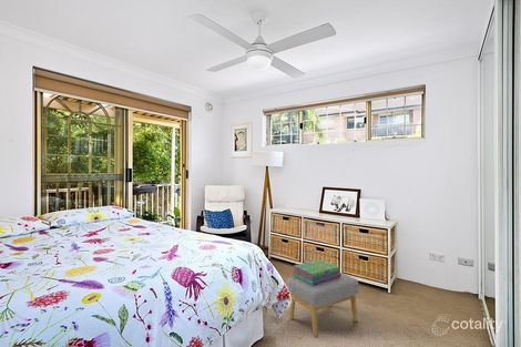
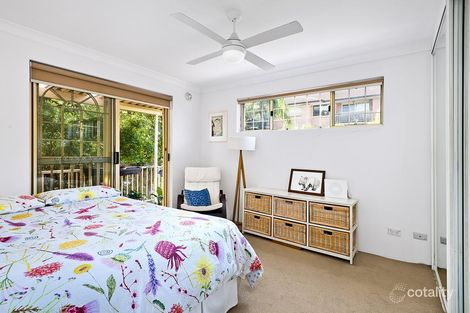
- footstool [287,272,360,339]
- stack of books [292,258,341,285]
